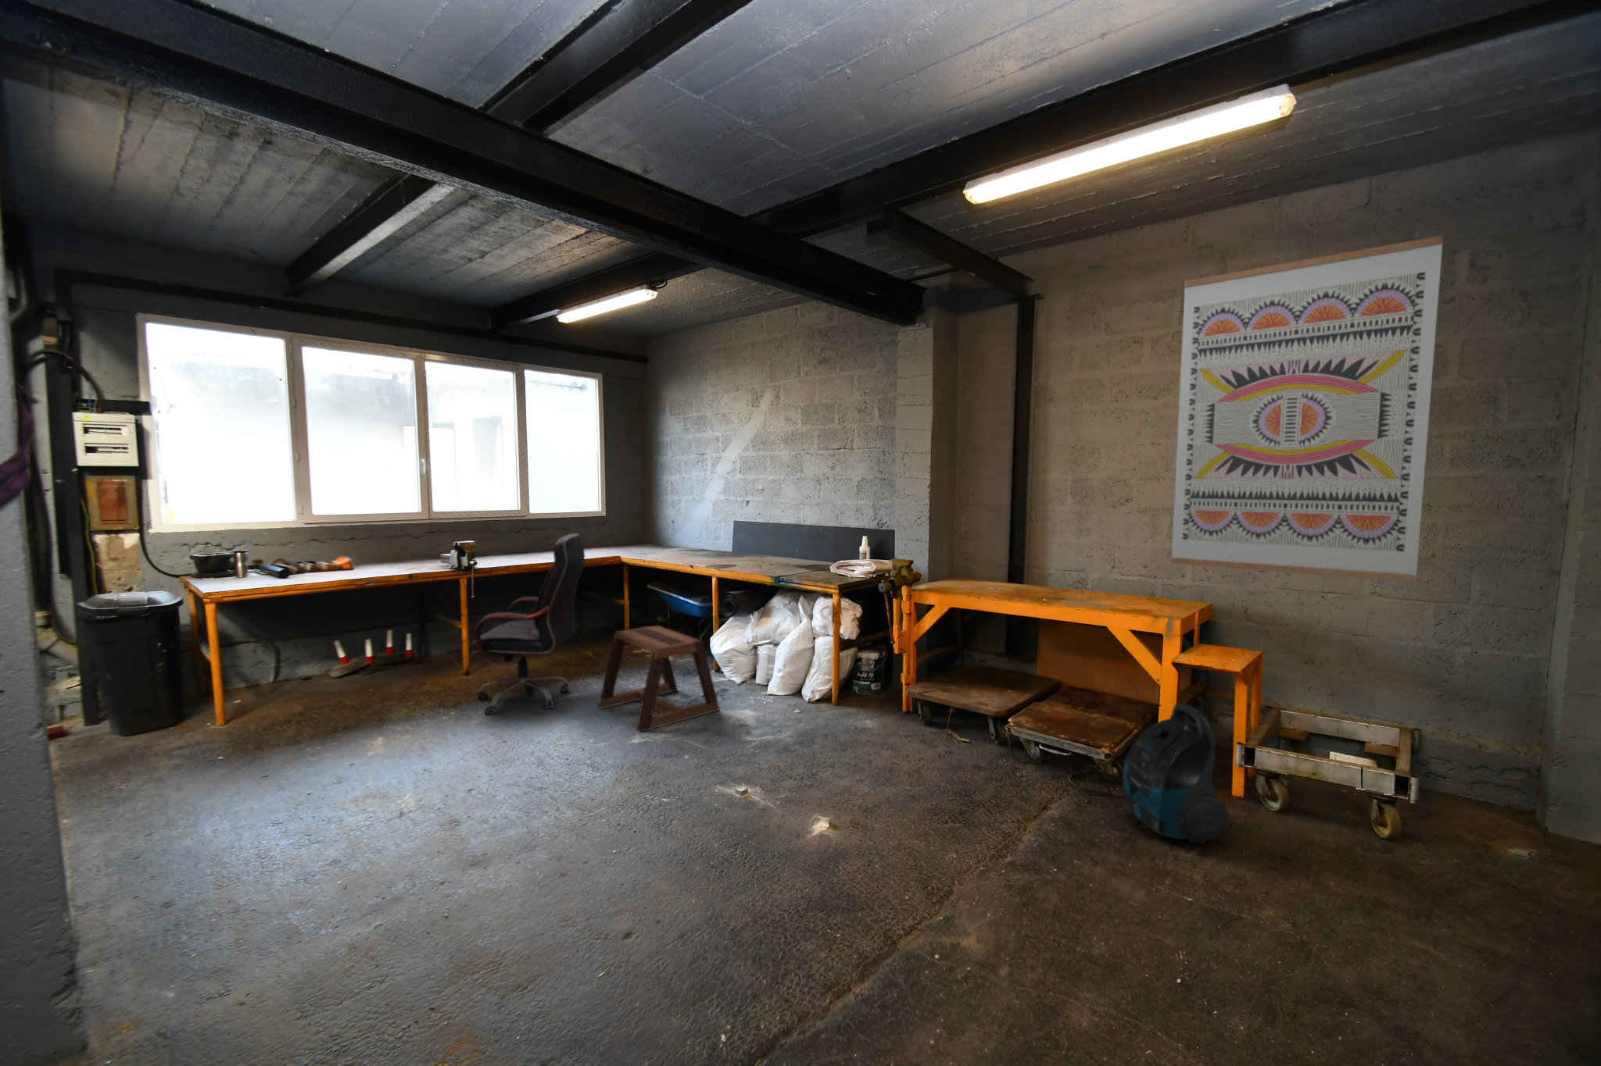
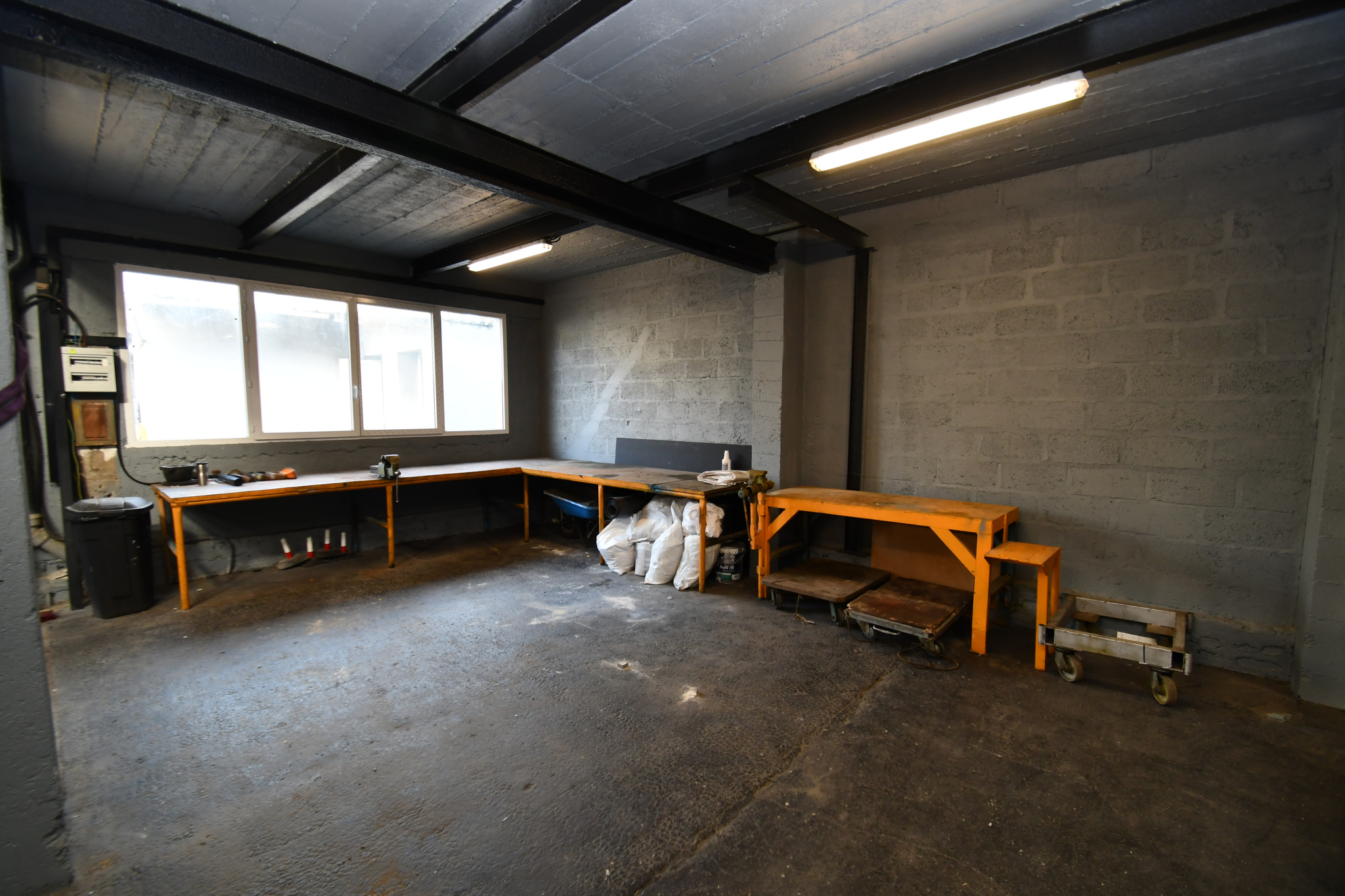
- vacuum cleaner [1121,702,1230,845]
- stool [598,625,721,733]
- wall art [1170,234,1444,583]
- office chair [470,533,586,715]
